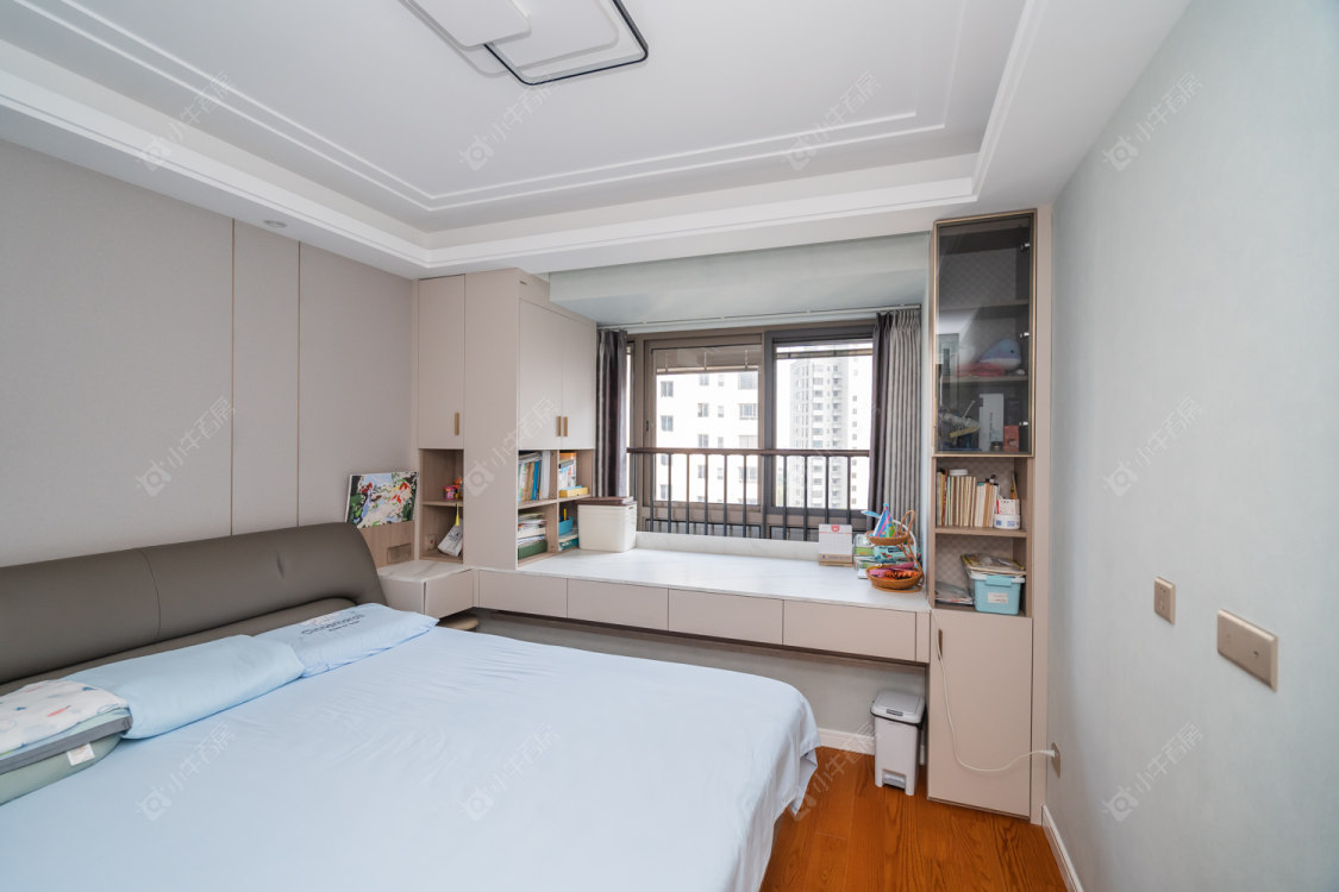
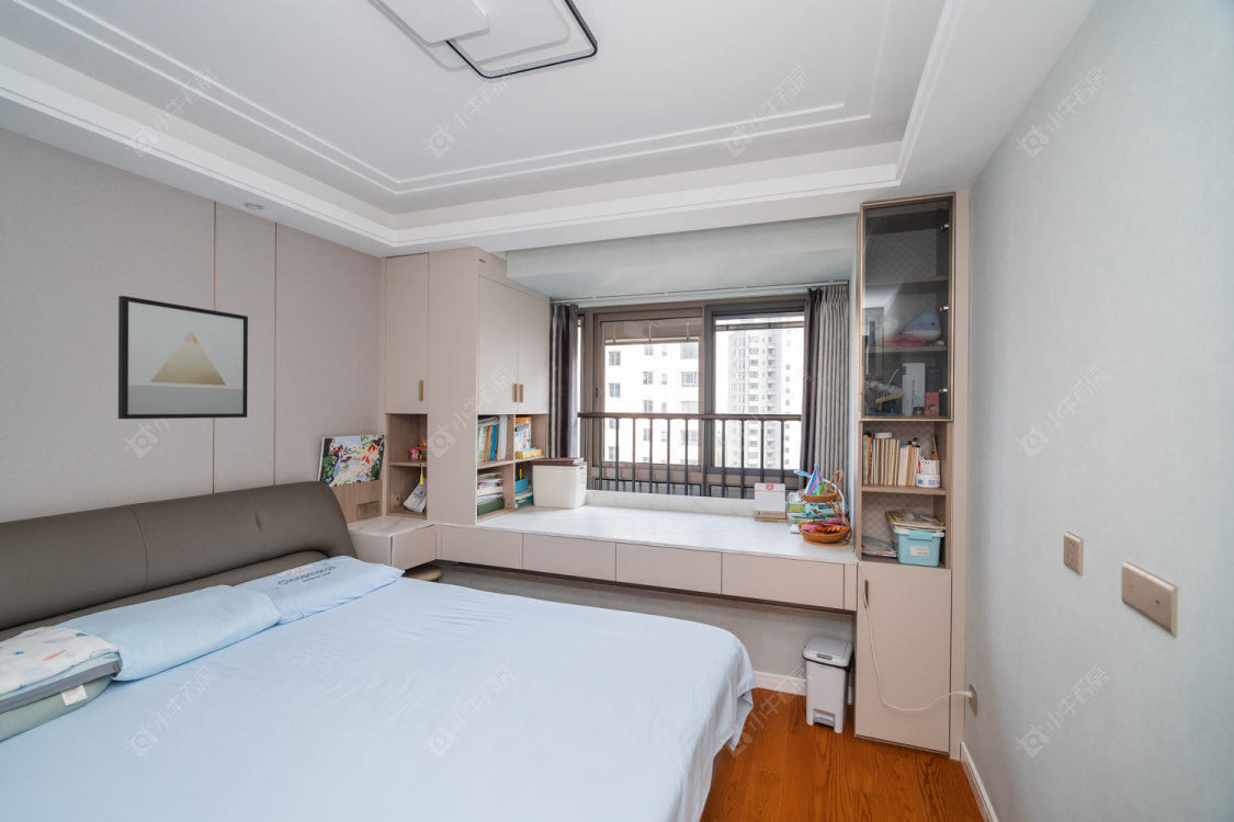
+ wall art [117,295,249,420]
